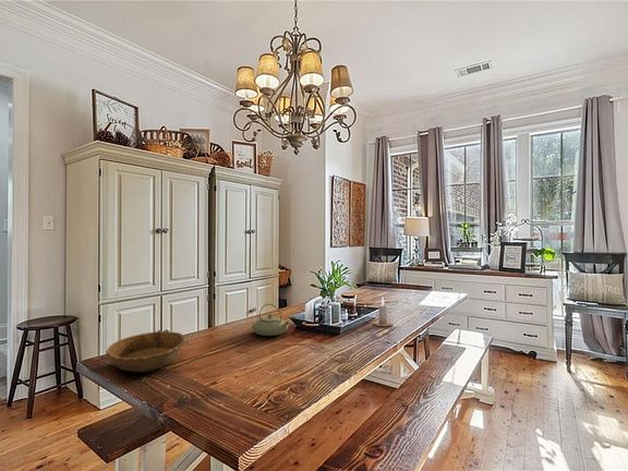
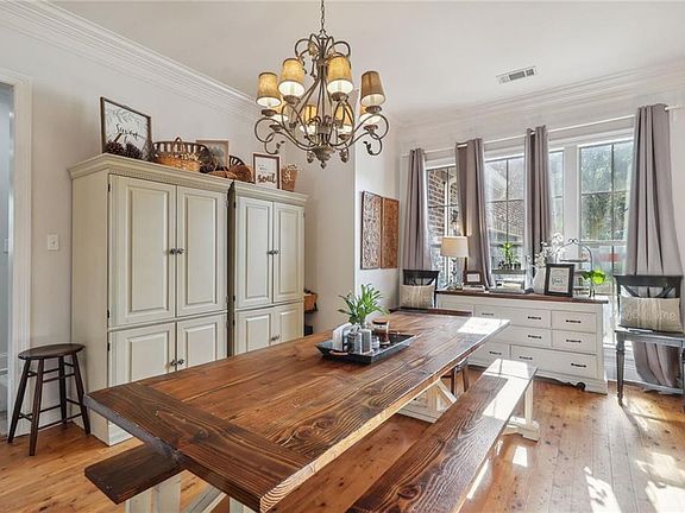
- candle [373,297,394,327]
- decorative bowl [105,330,186,373]
- teapot [251,303,290,337]
